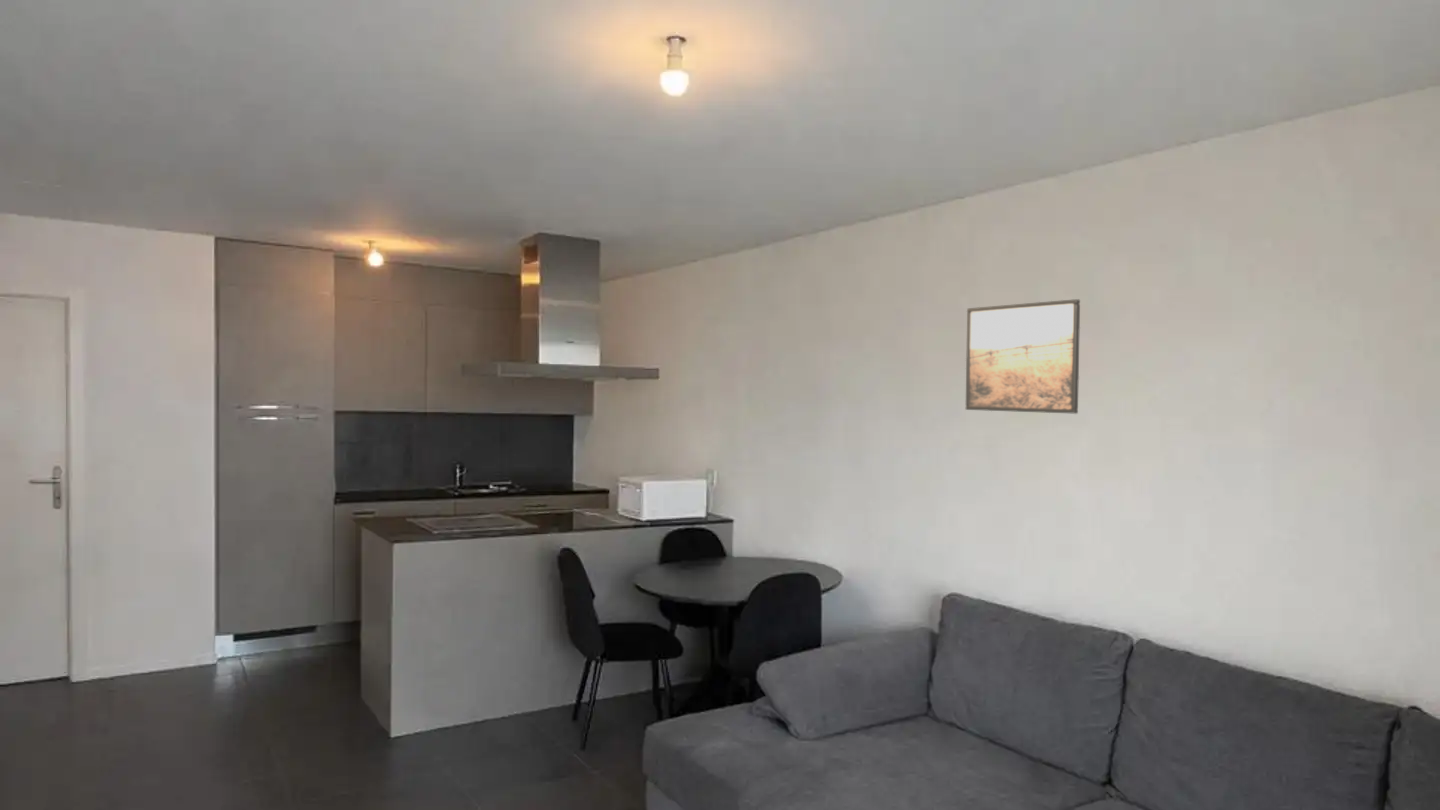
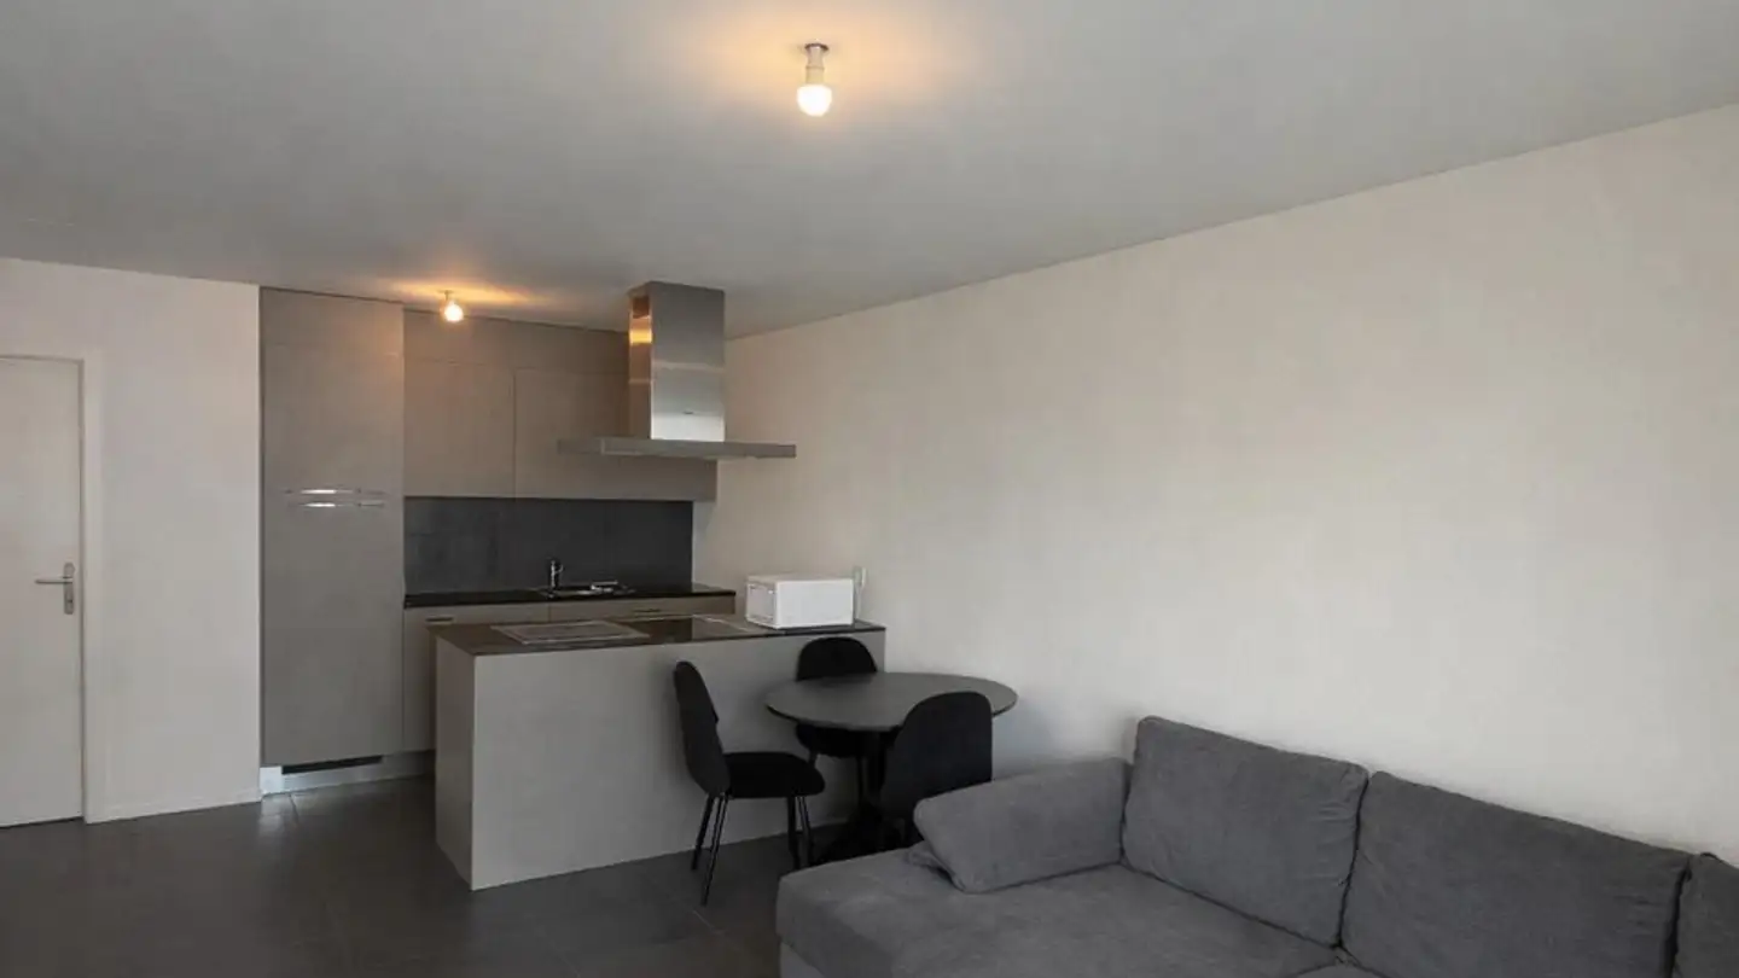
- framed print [965,298,1081,415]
